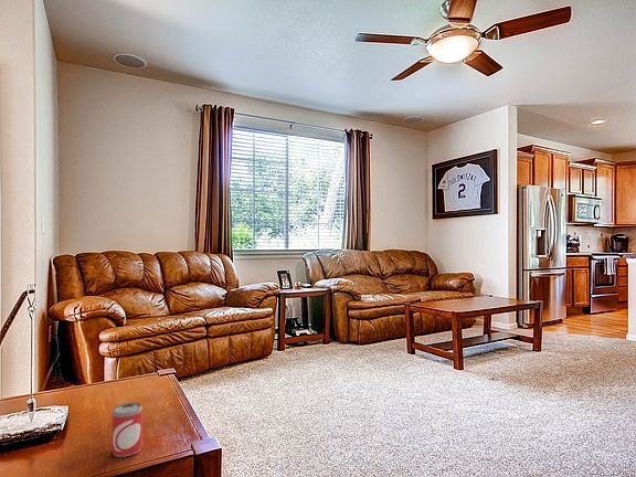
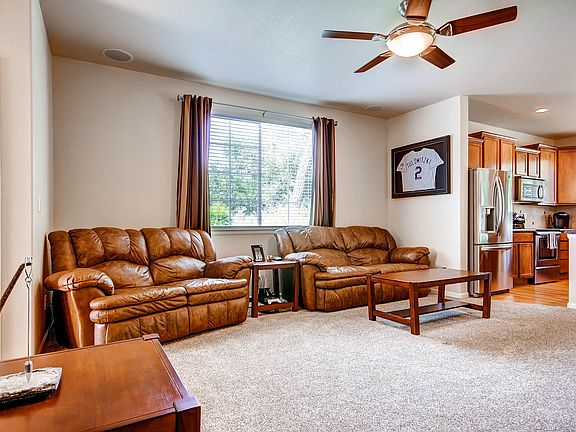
- beer can [112,402,144,458]
